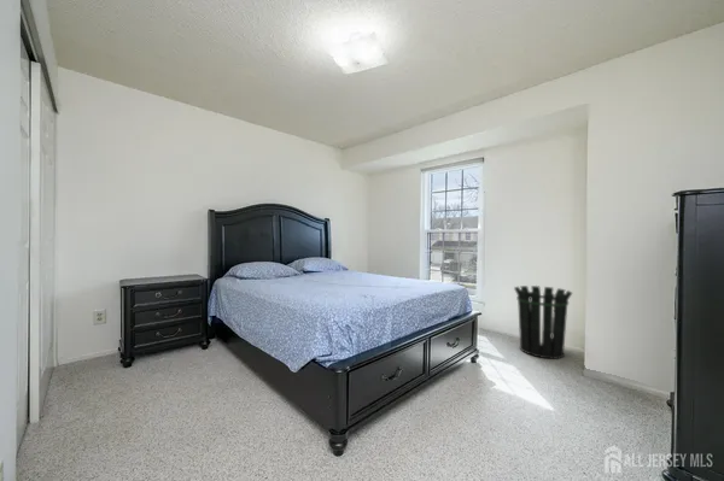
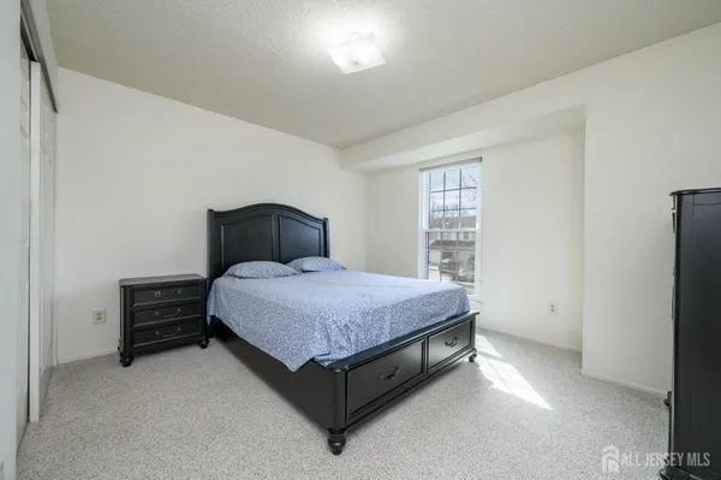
- waste bin [513,285,573,360]
